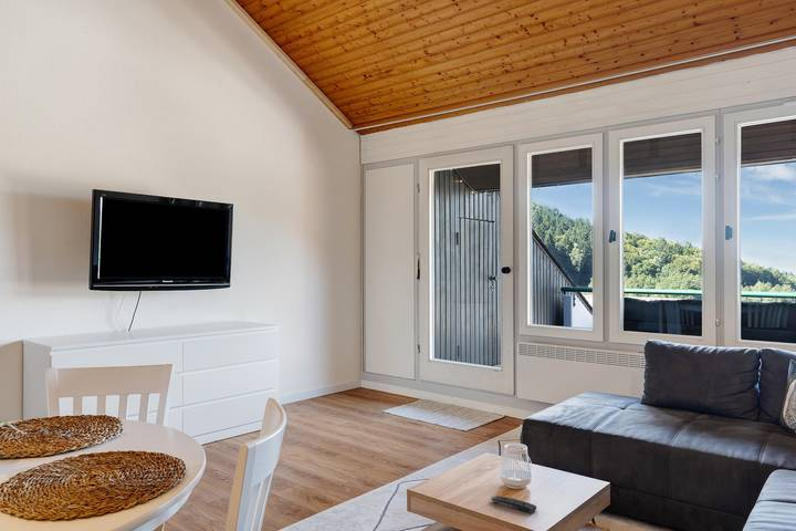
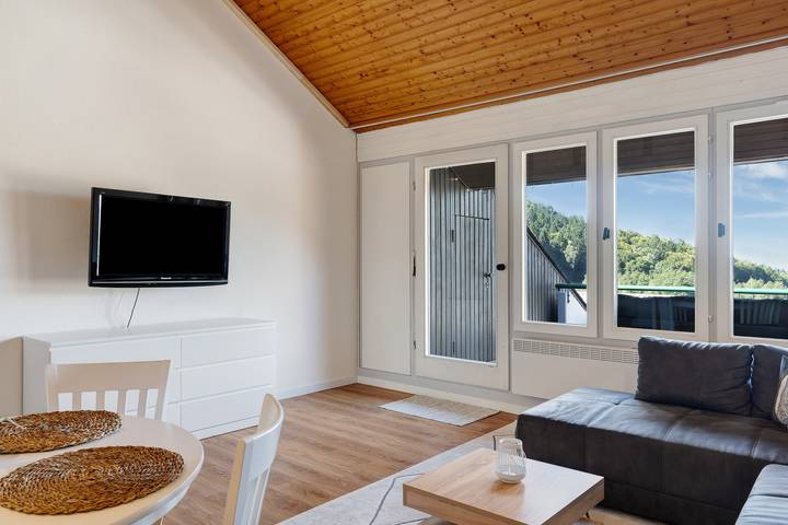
- remote control [490,494,537,514]
